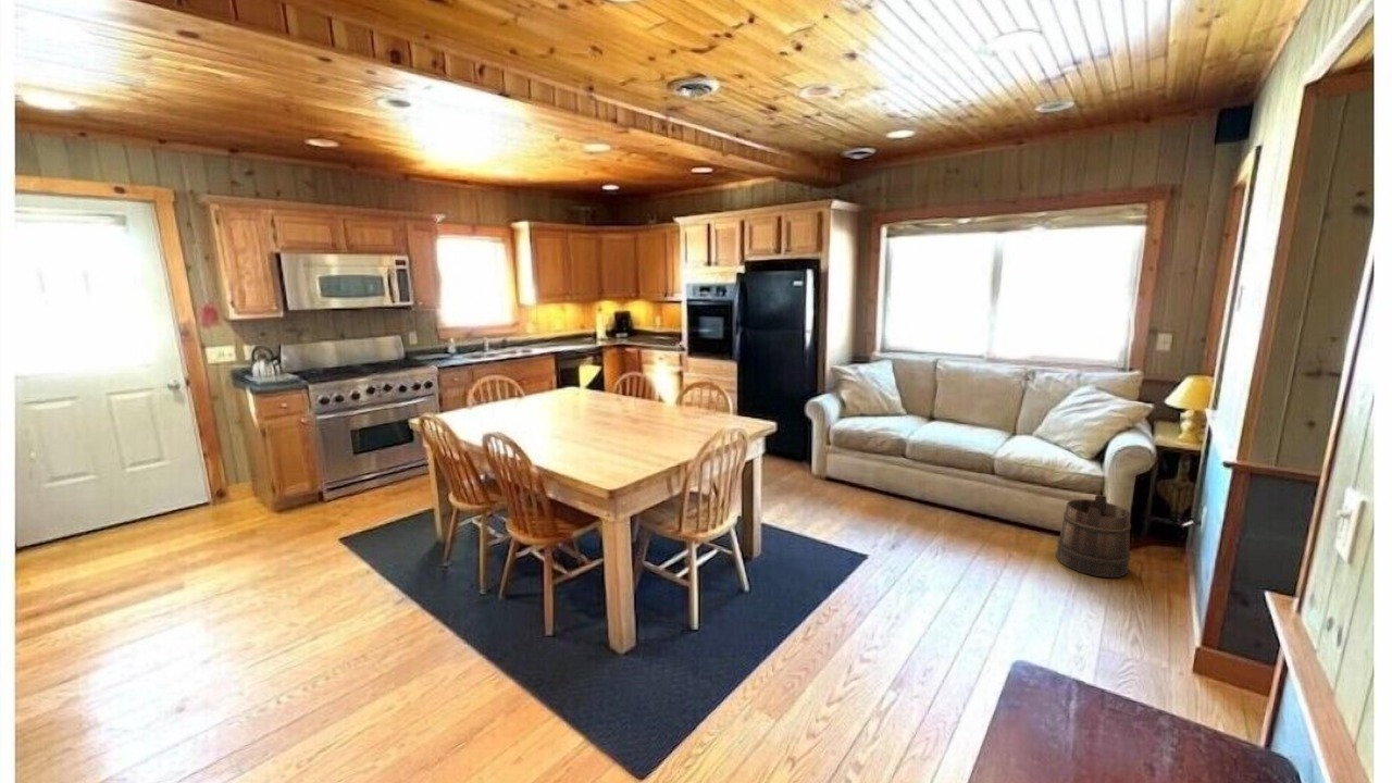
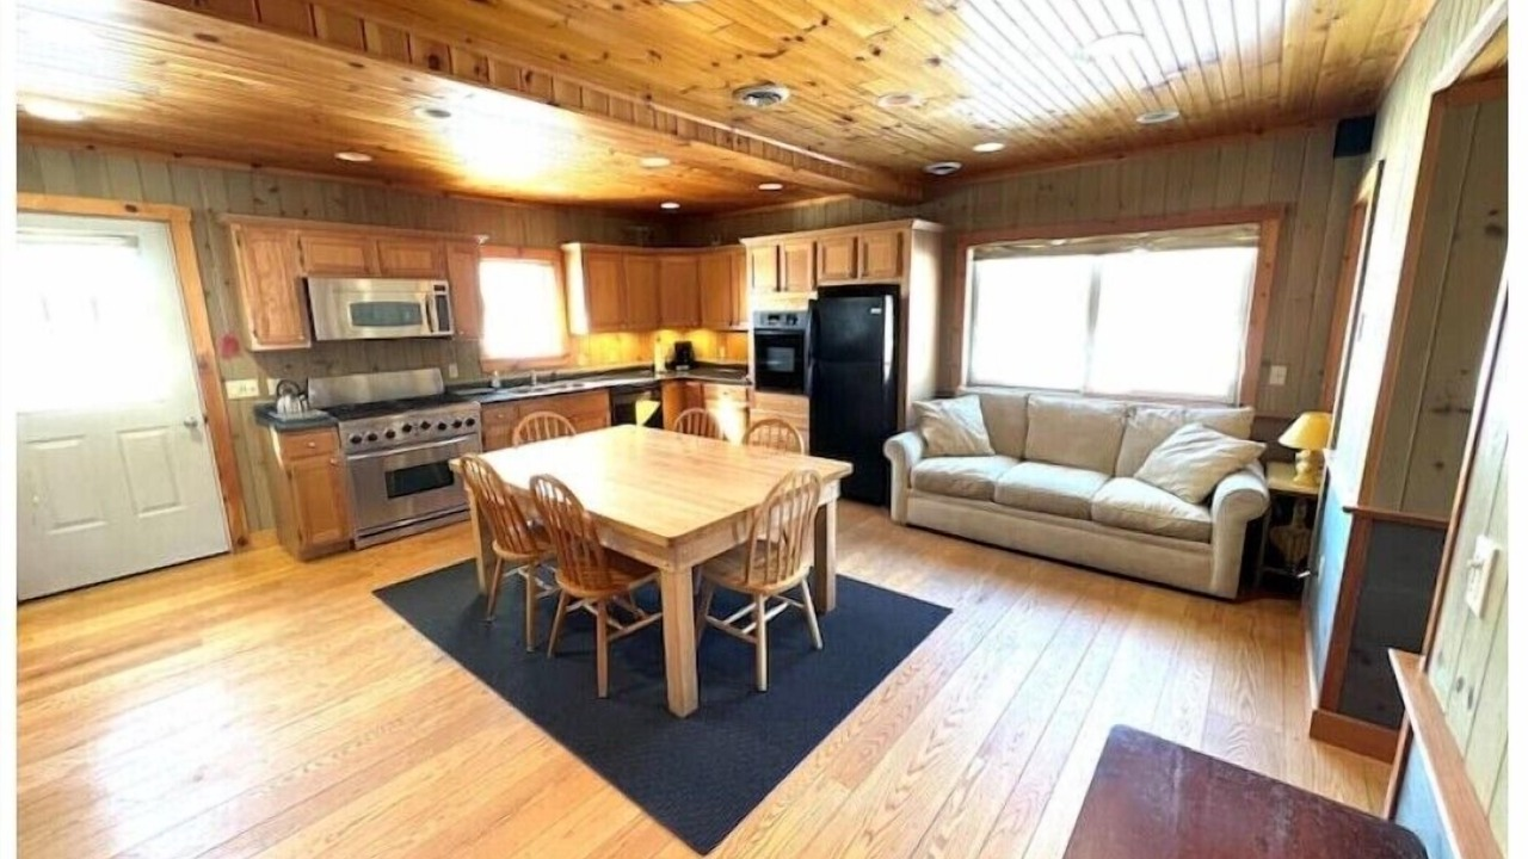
- bucket [1055,494,1132,579]
